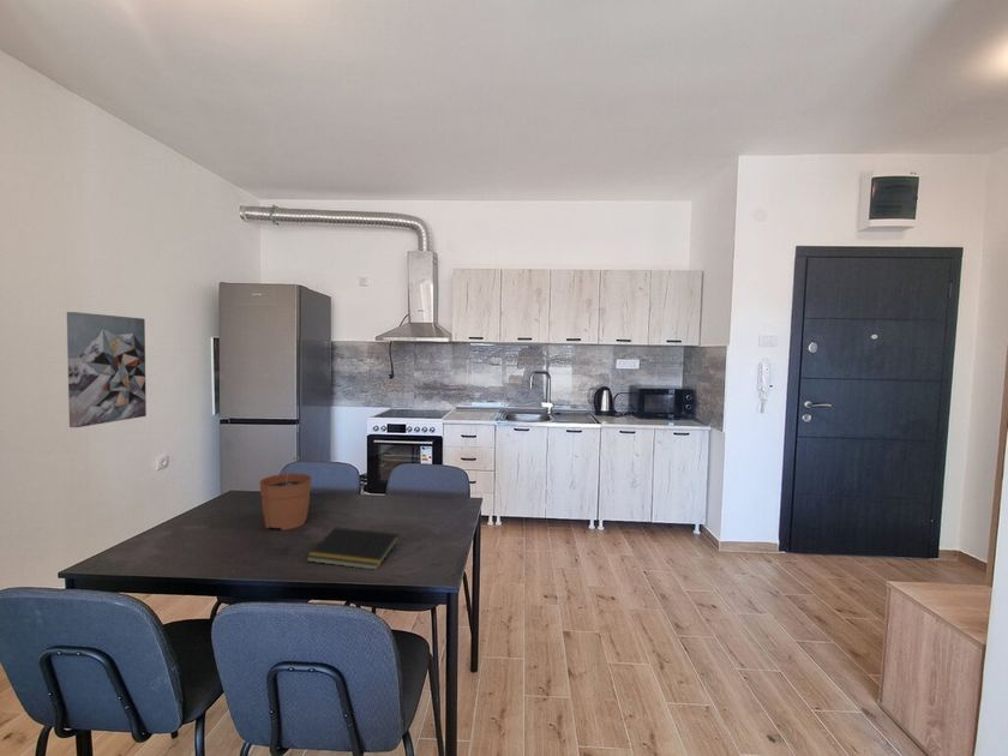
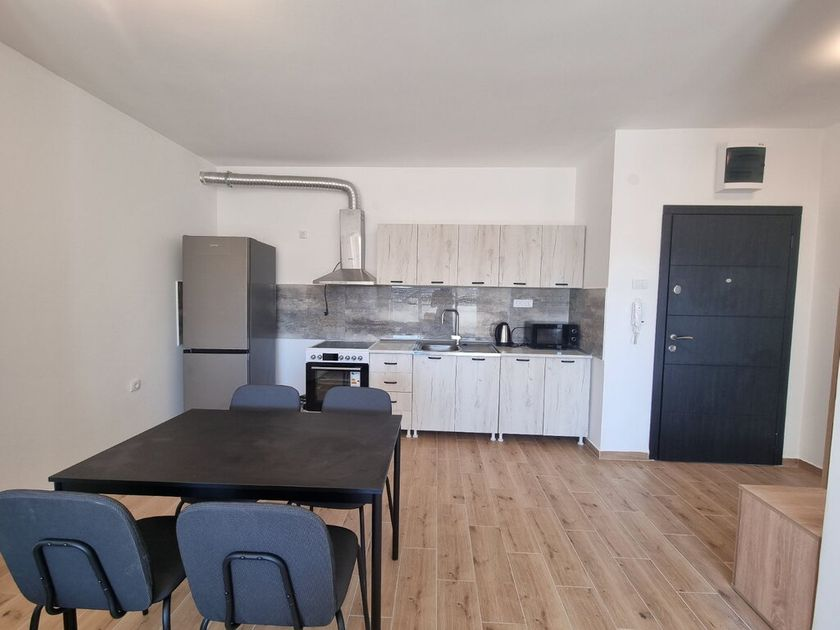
- notepad [305,526,401,571]
- plant pot [258,456,313,532]
- wall art [66,311,148,428]
